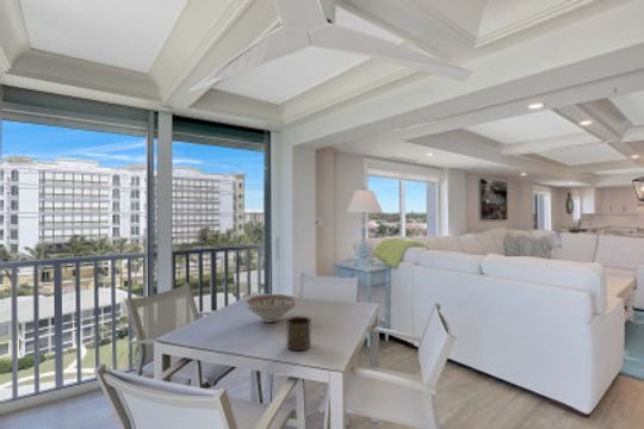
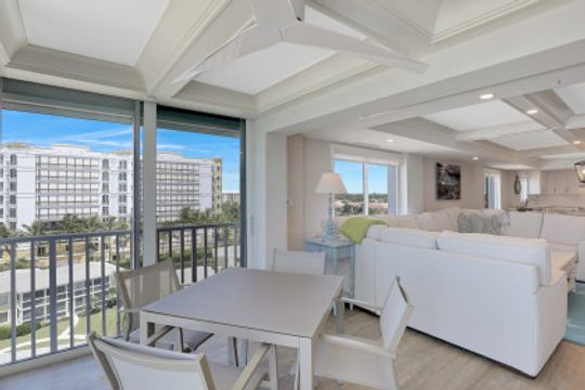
- cup [285,316,312,352]
- decorative bowl [244,293,297,323]
